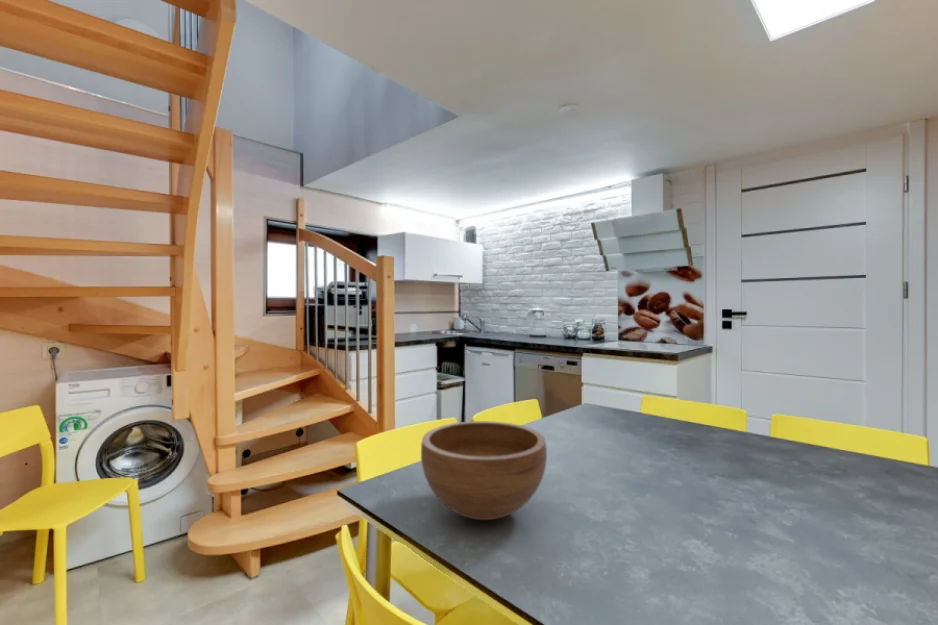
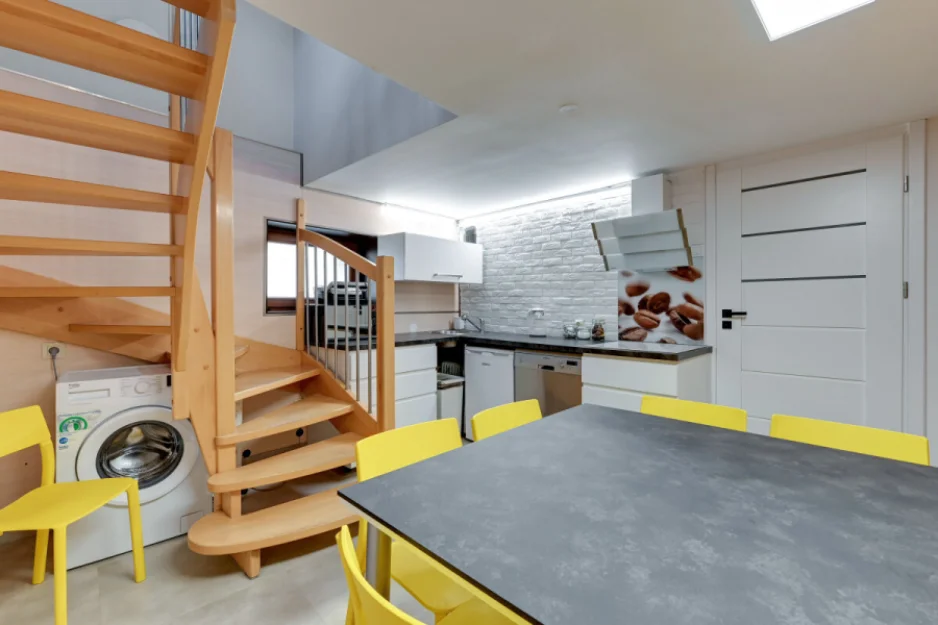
- bowl [420,420,548,521]
